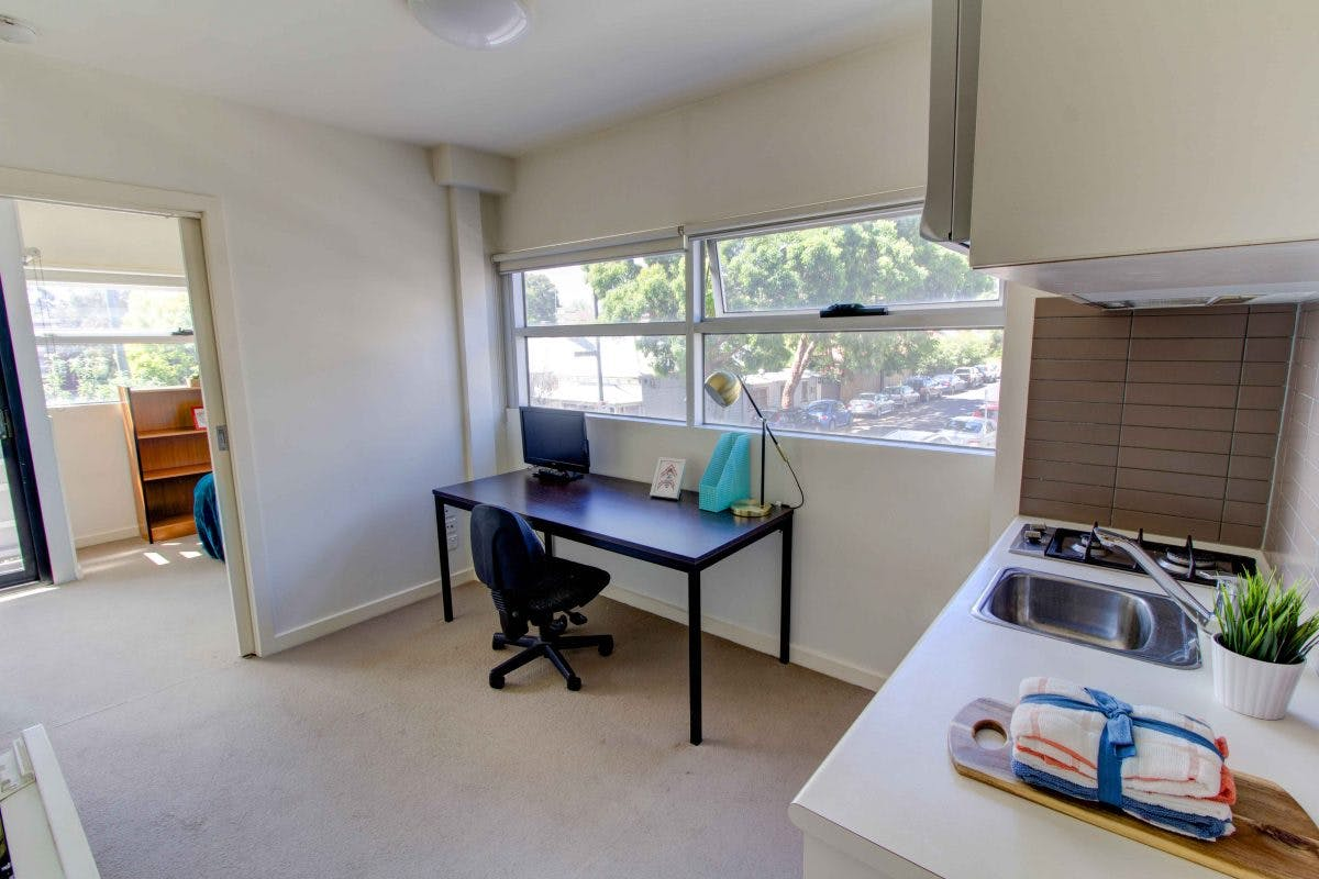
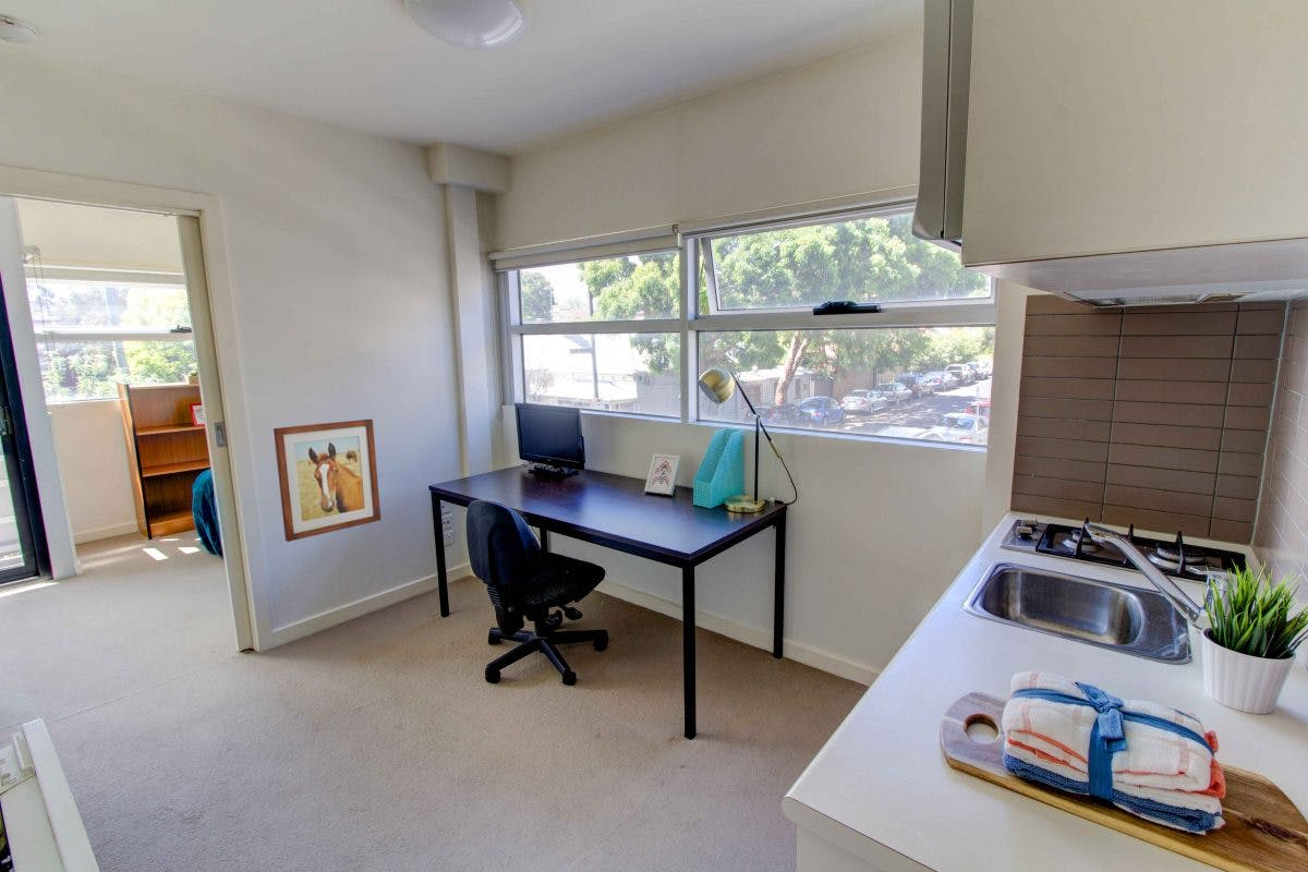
+ wall art [272,419,382,543]
